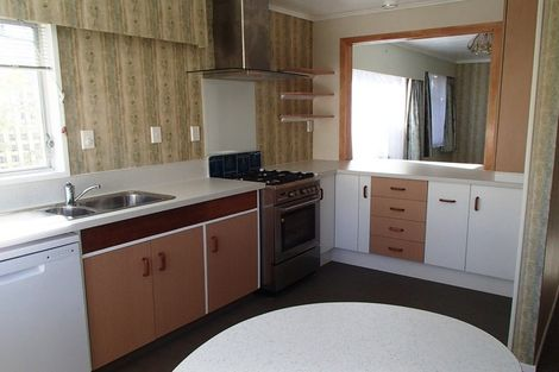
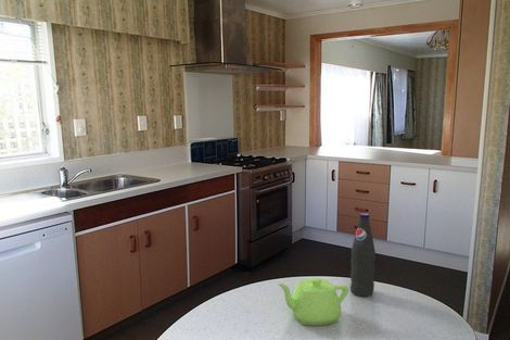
+ bottle [349,212,377,298]
+ teapot [277,277,349,327]
